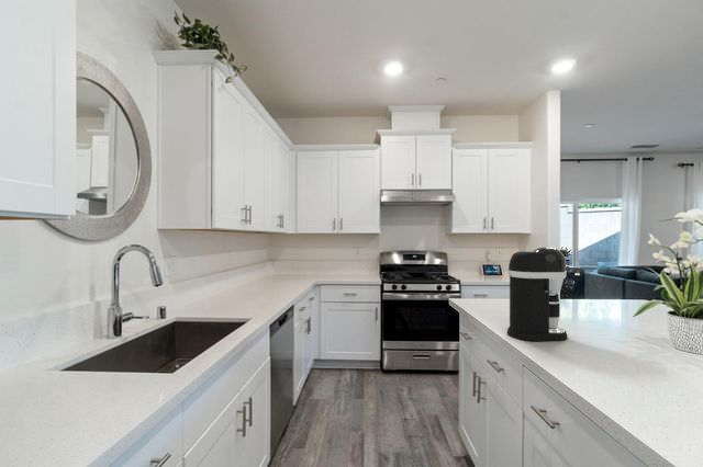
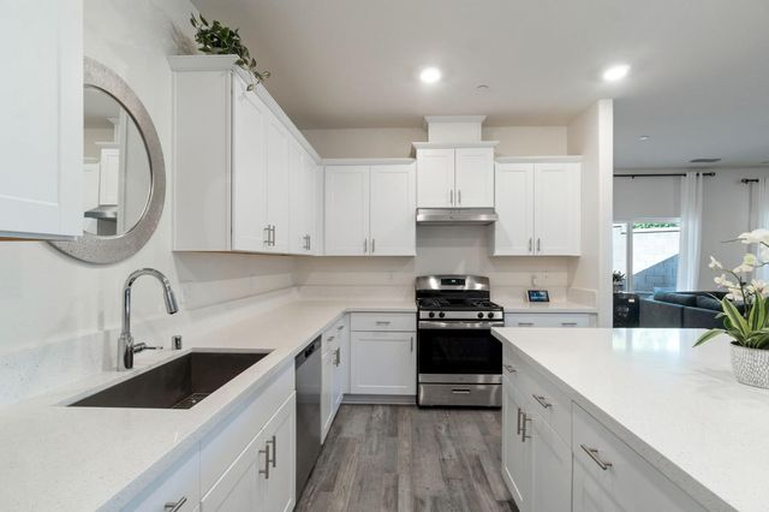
- coffee maker [506,247,569,342]
